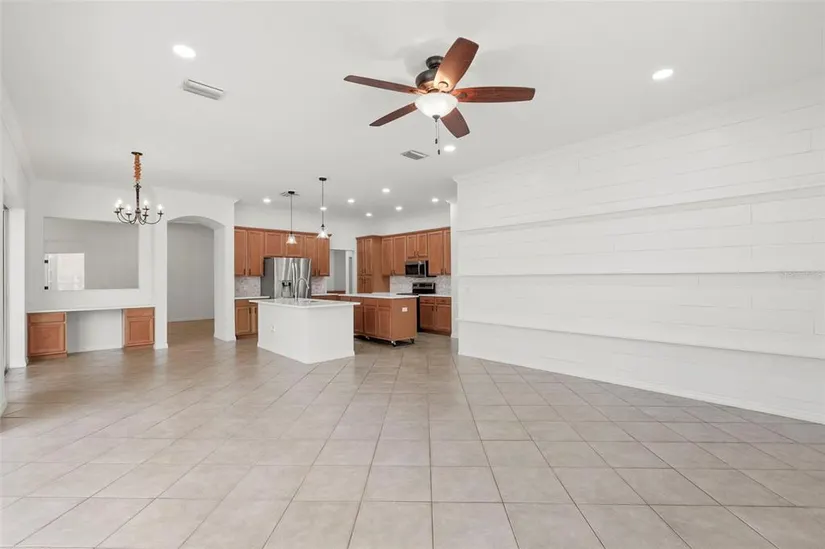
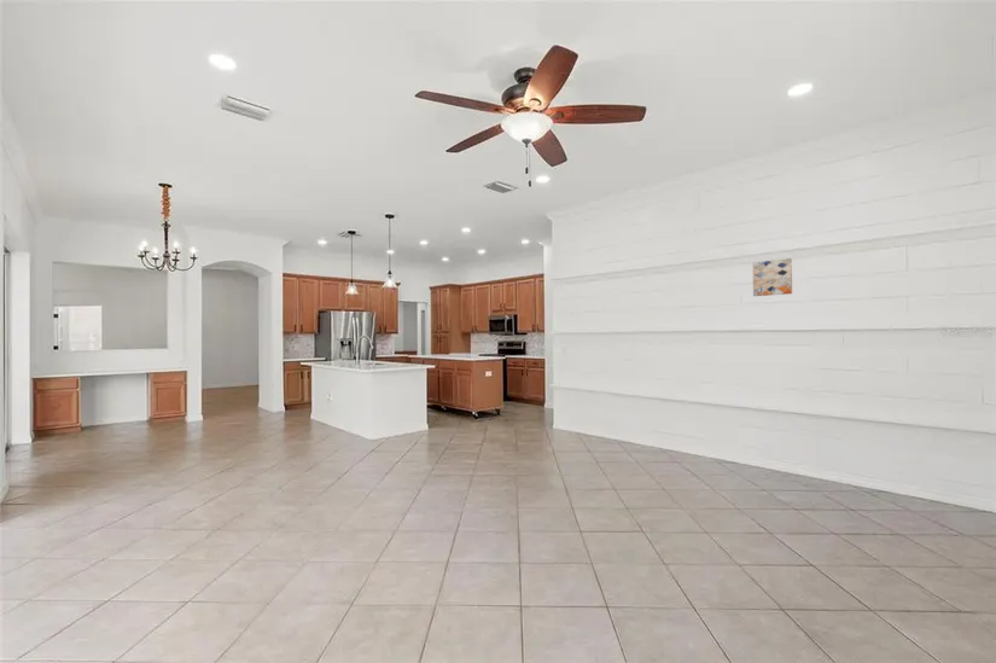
+ wall art [752,257,793,297]
